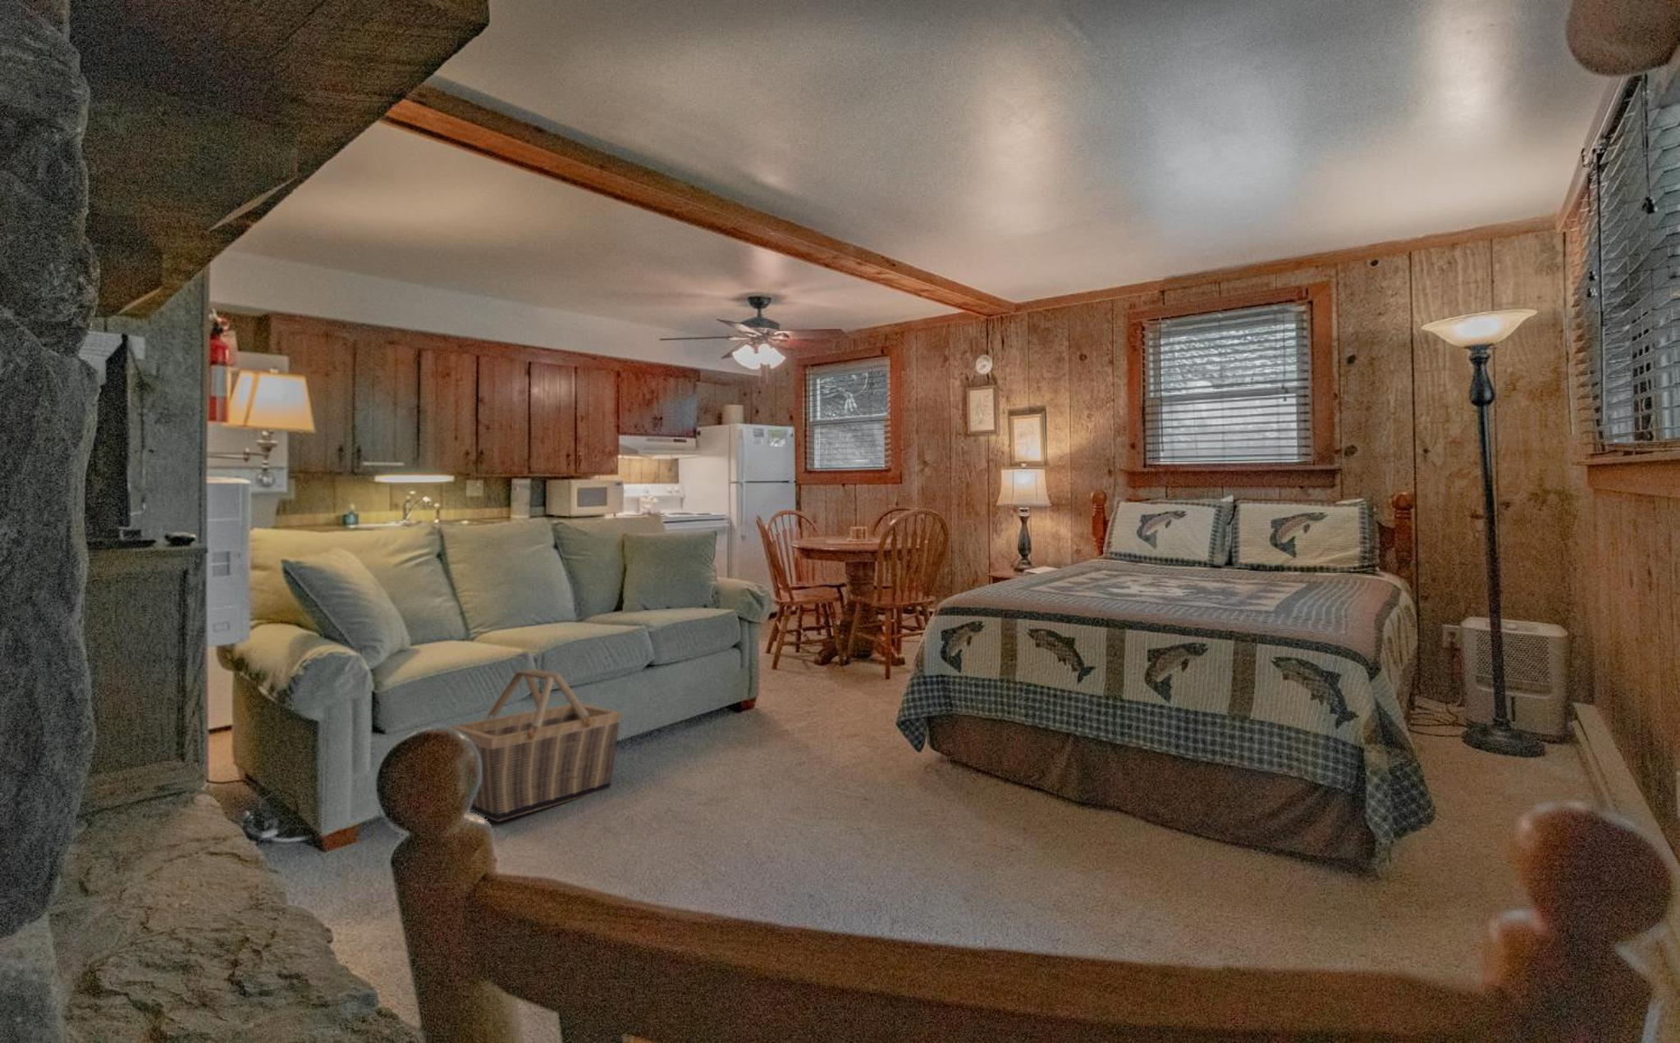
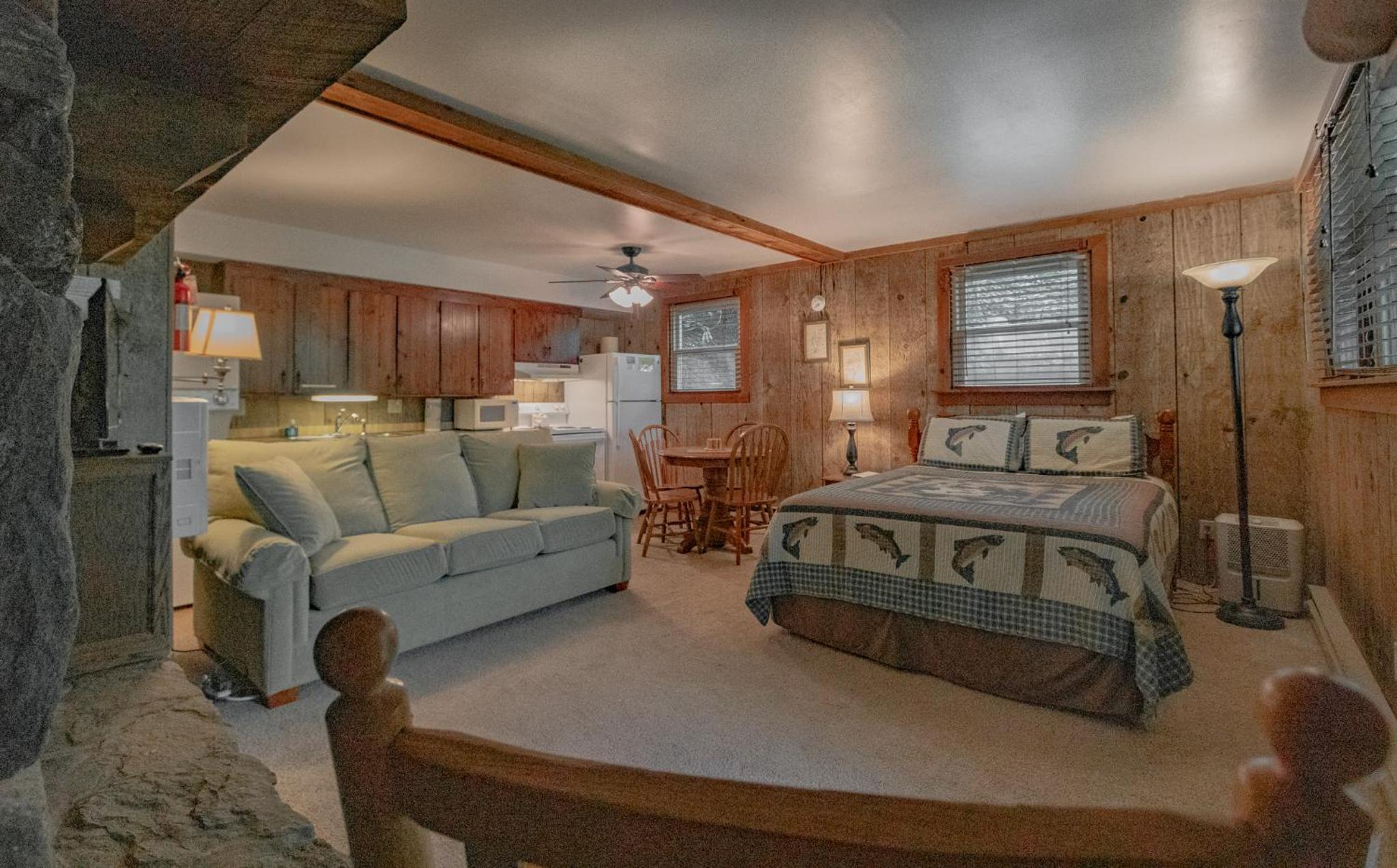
- basket [449,667,622,822]
